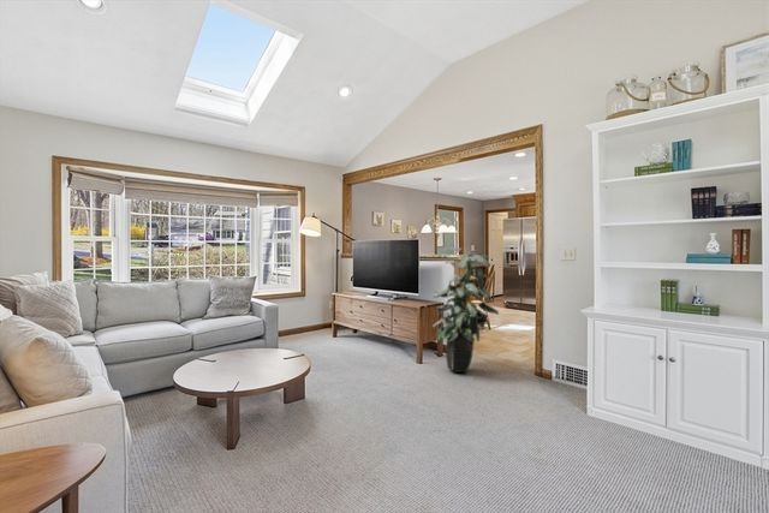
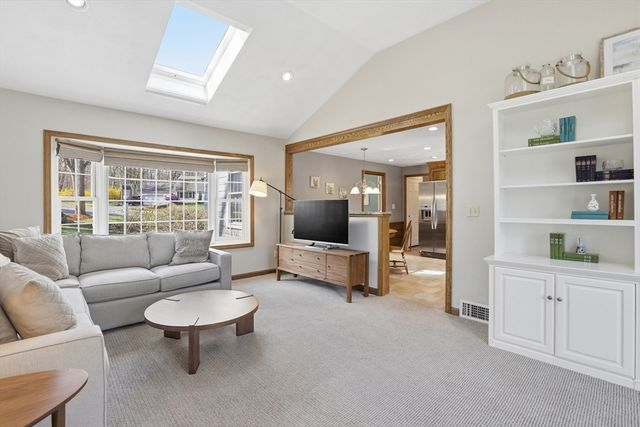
- indoor plant [431,246,500,374]
